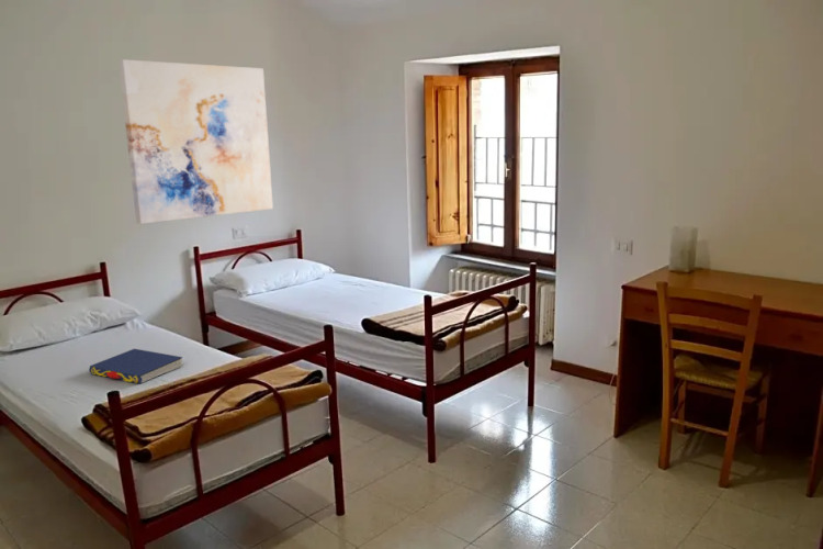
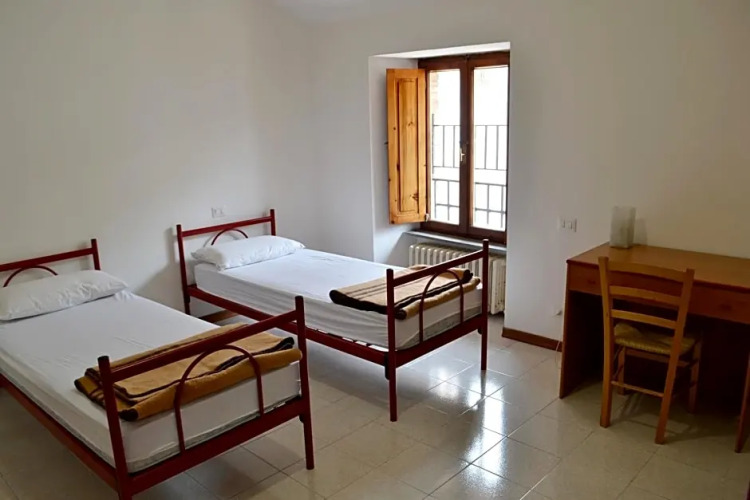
- book [88,348,183,384]
- wall art [117,58,274,225]
